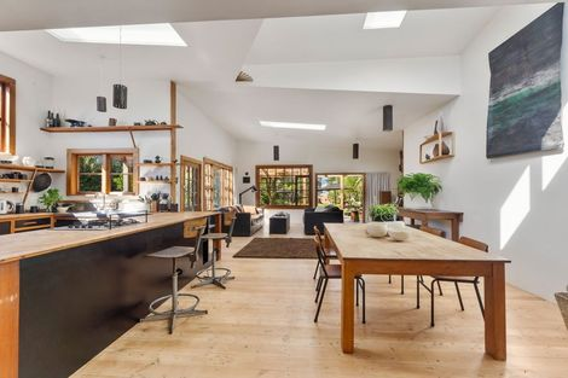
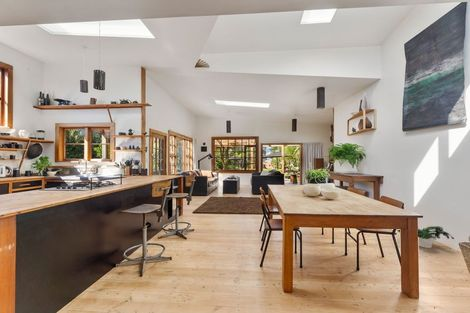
+ potted plant [397,225,455,249]
